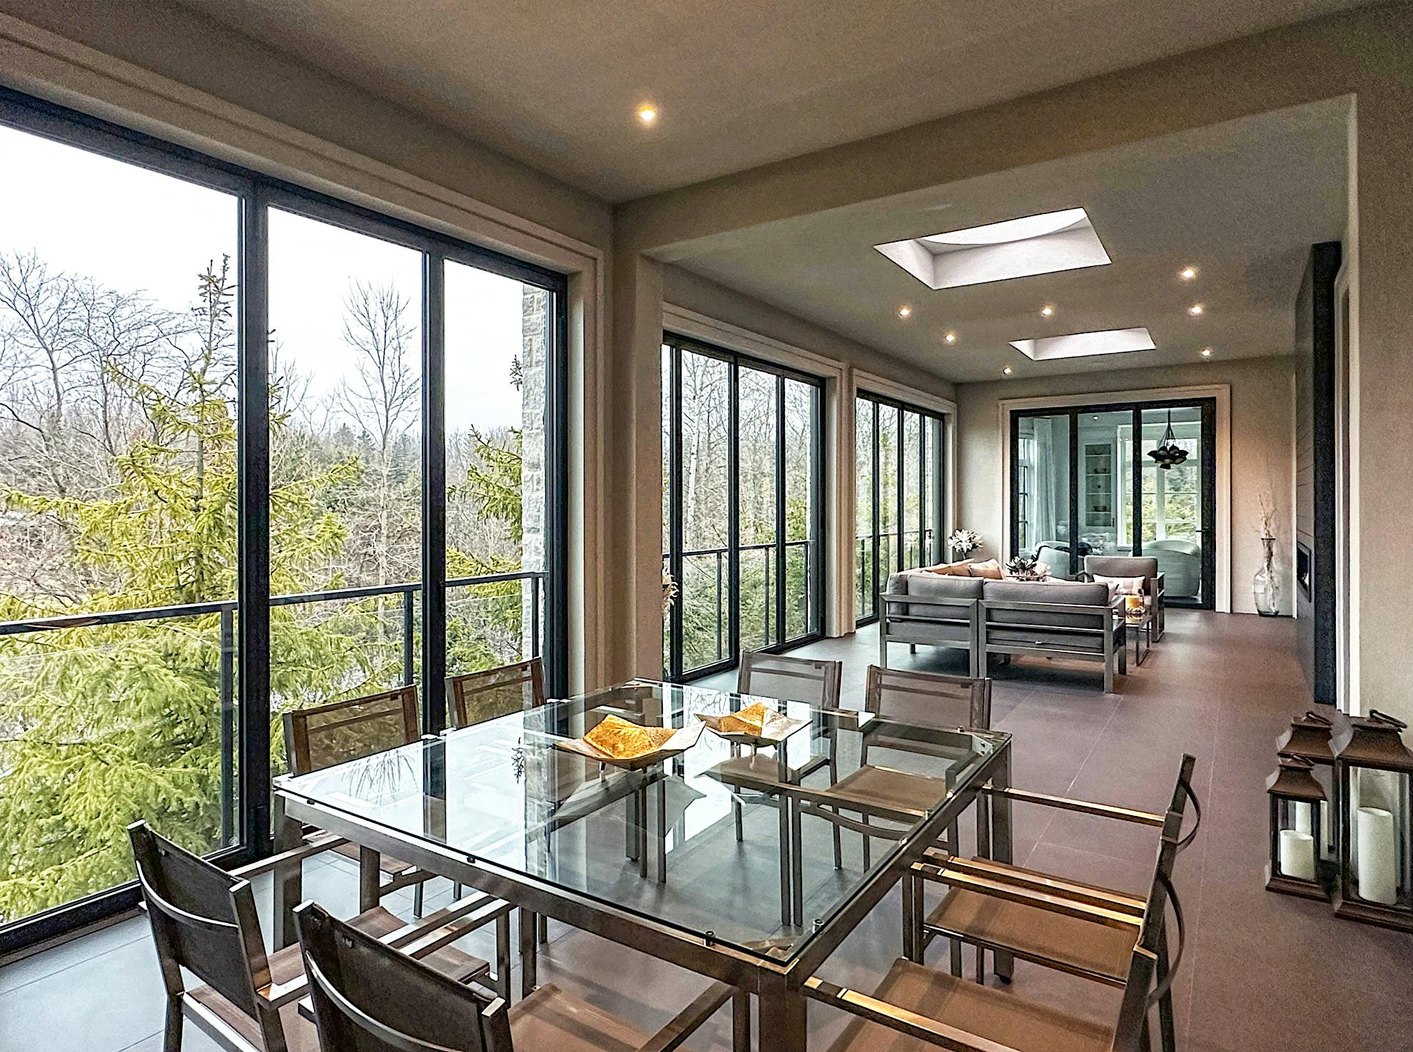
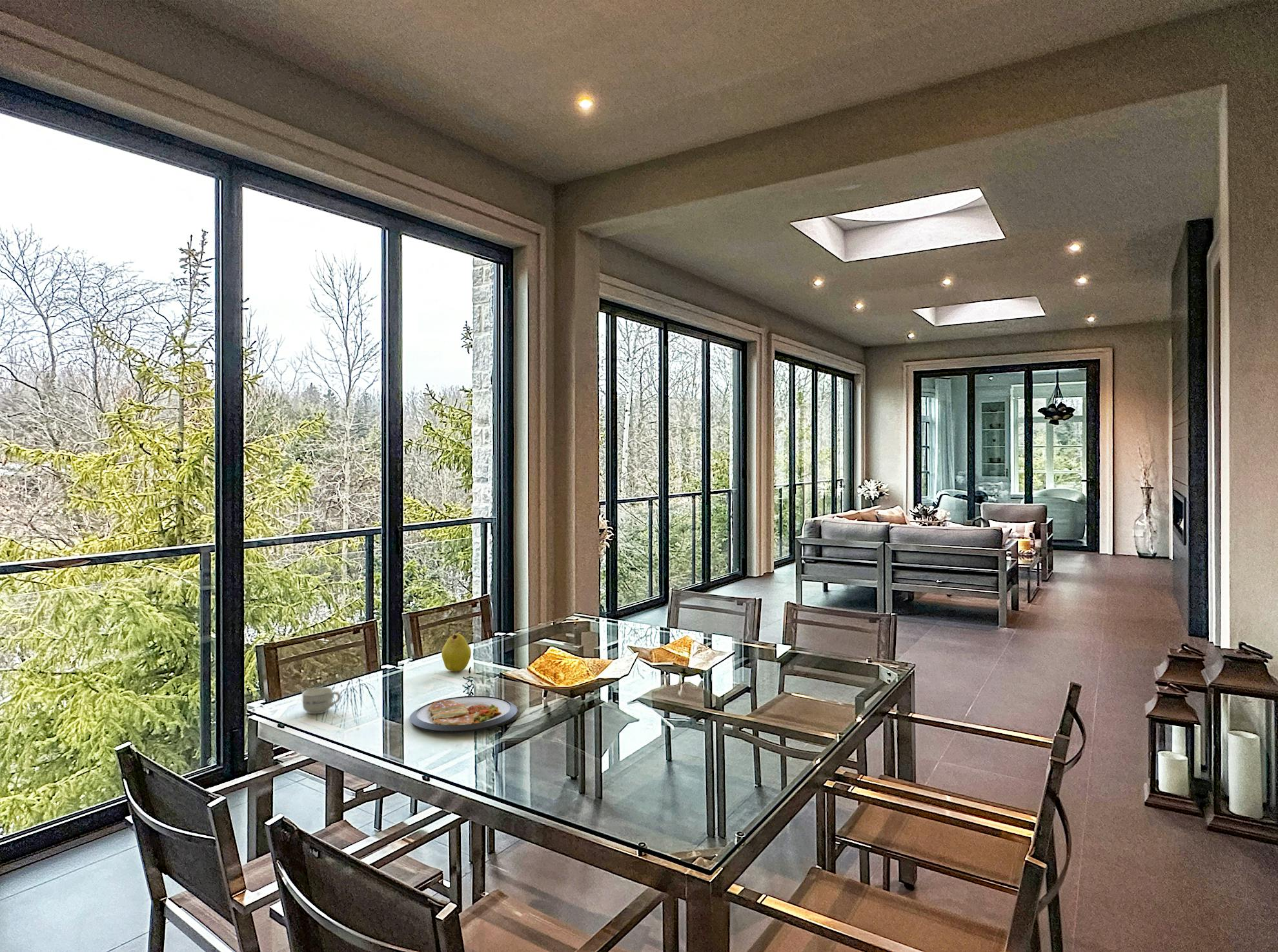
+ dish [409,695,518,734]
+ fruit [441,633,472,673]
+ cup [301,687,341,714]
